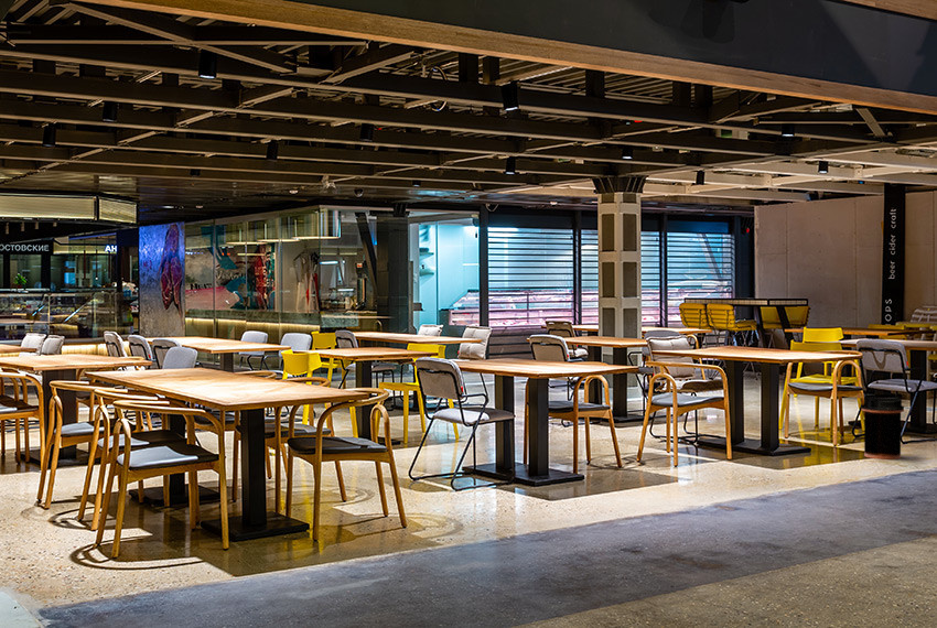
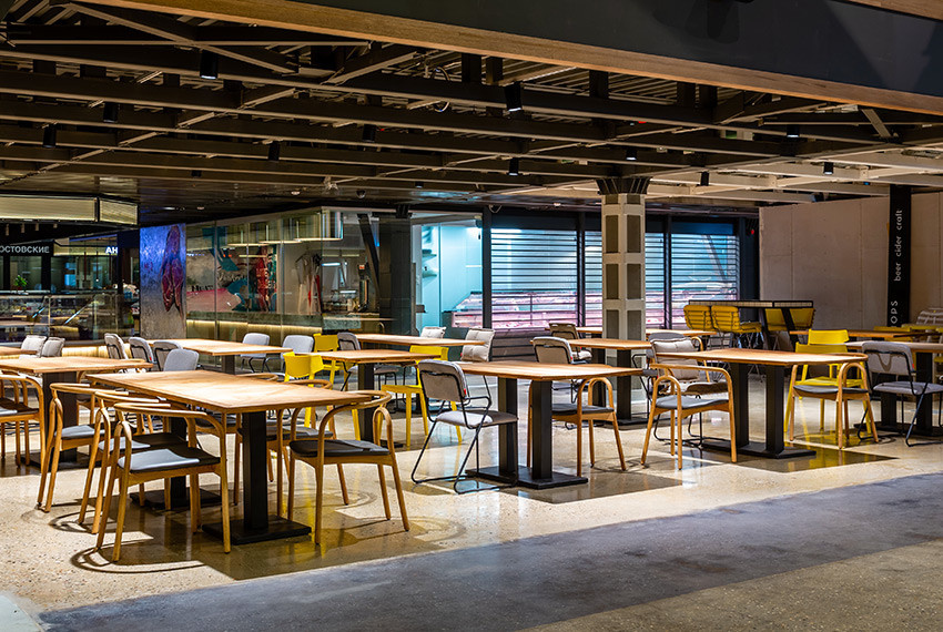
- trash can [861,393,905,461]
